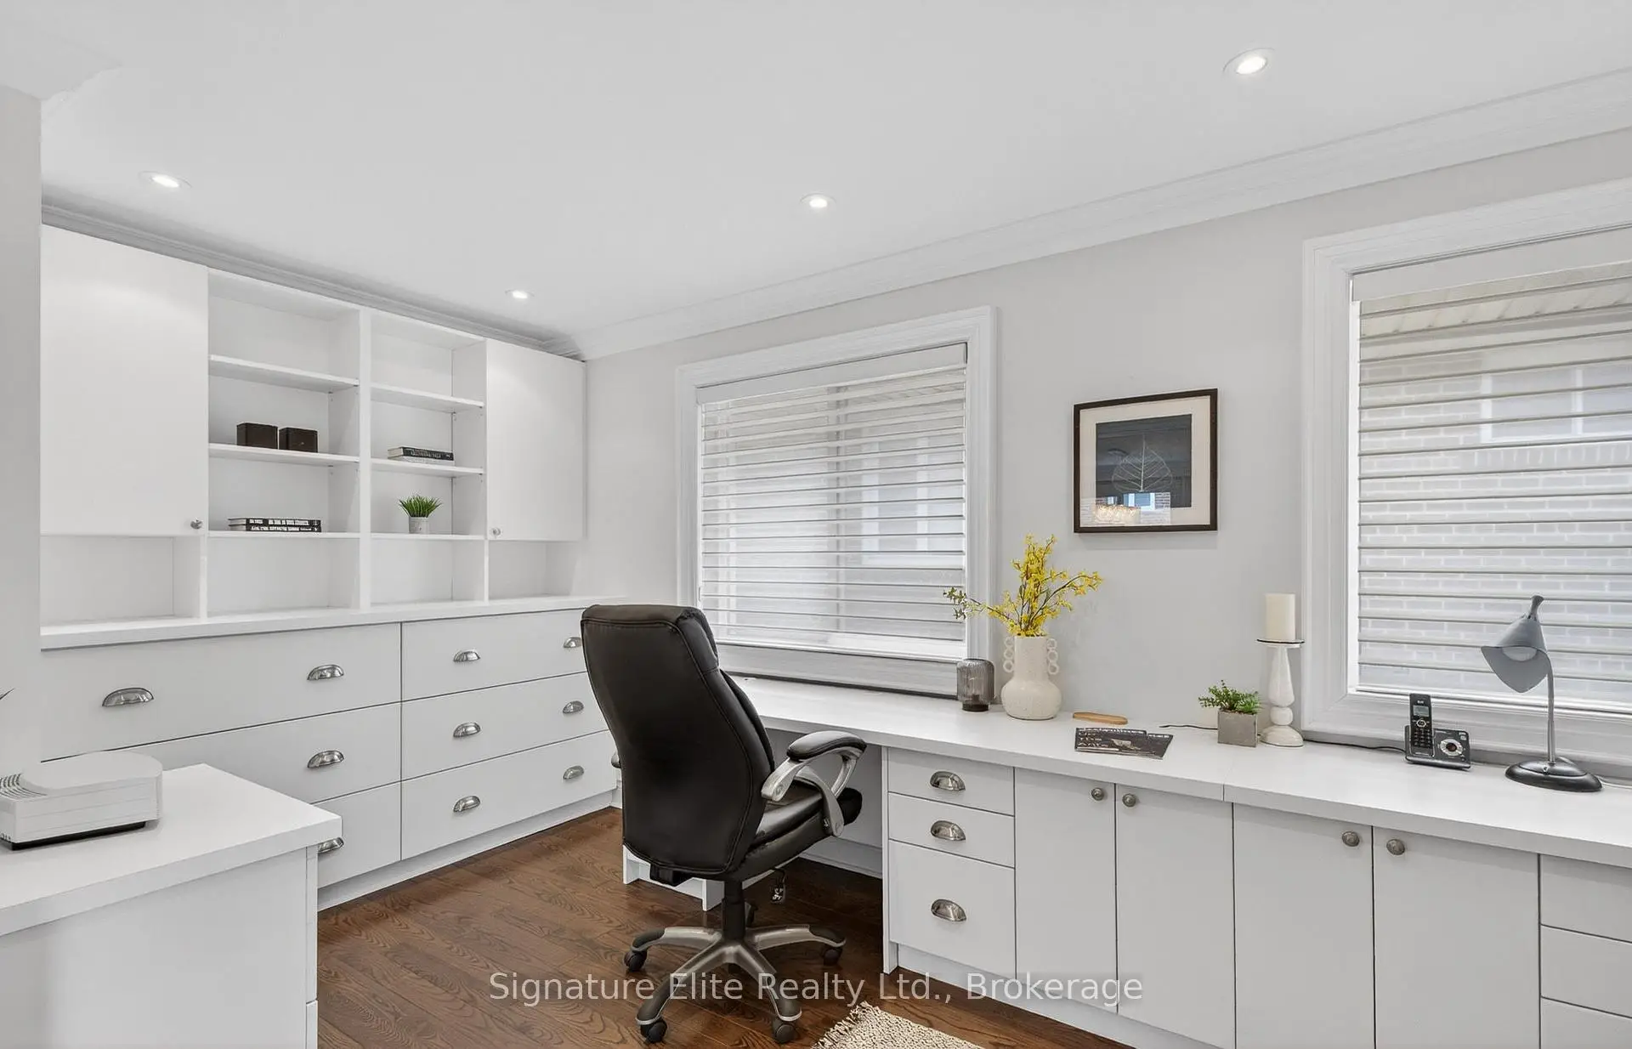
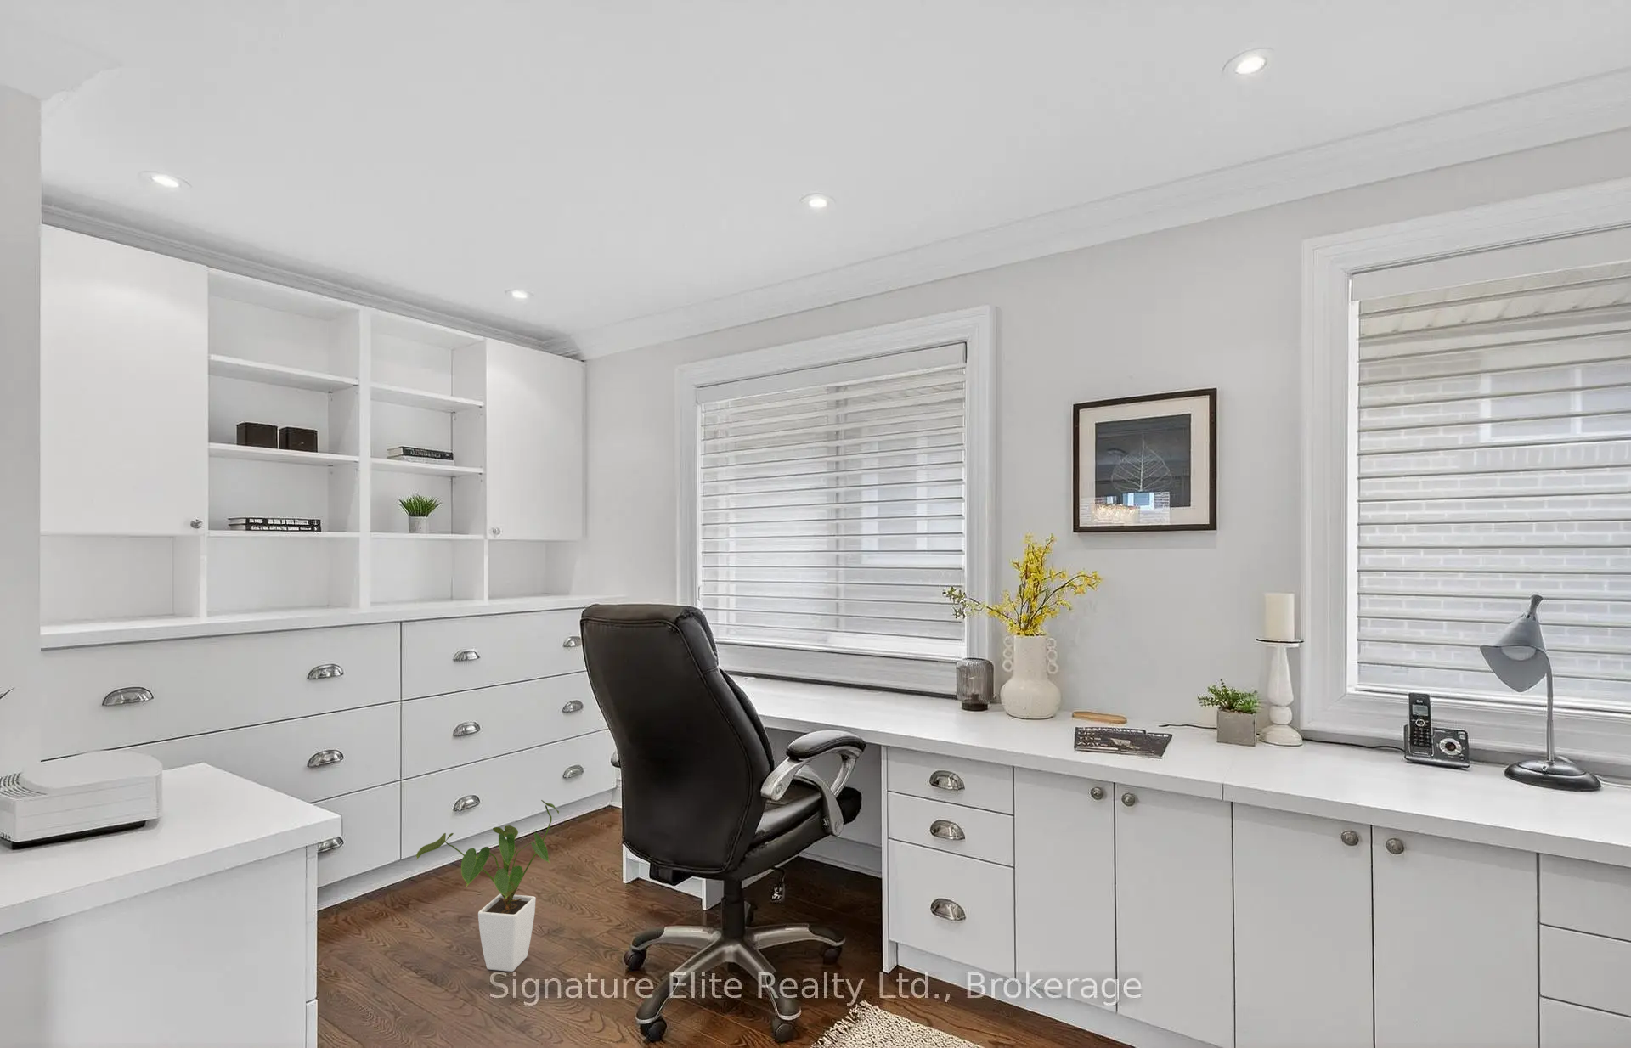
+ house plant [415,800,560,972]
